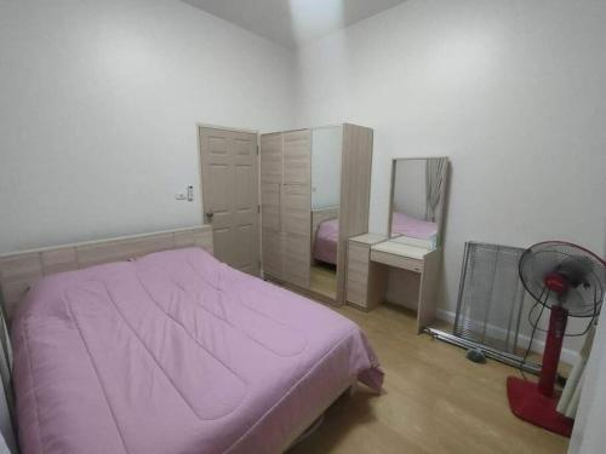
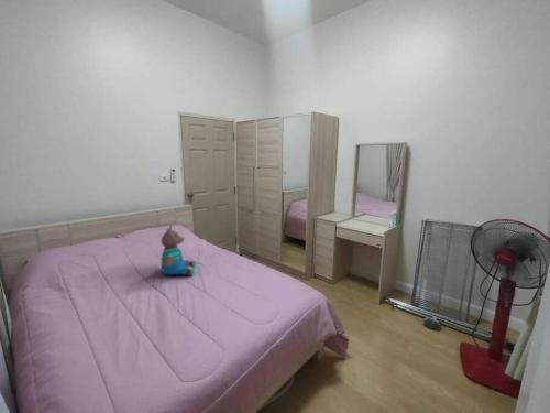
+ teddy bear [160,224,198,276]
